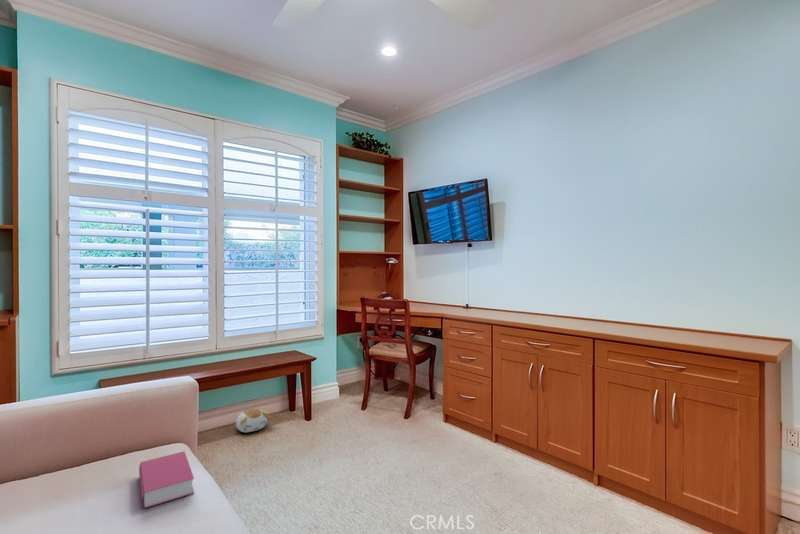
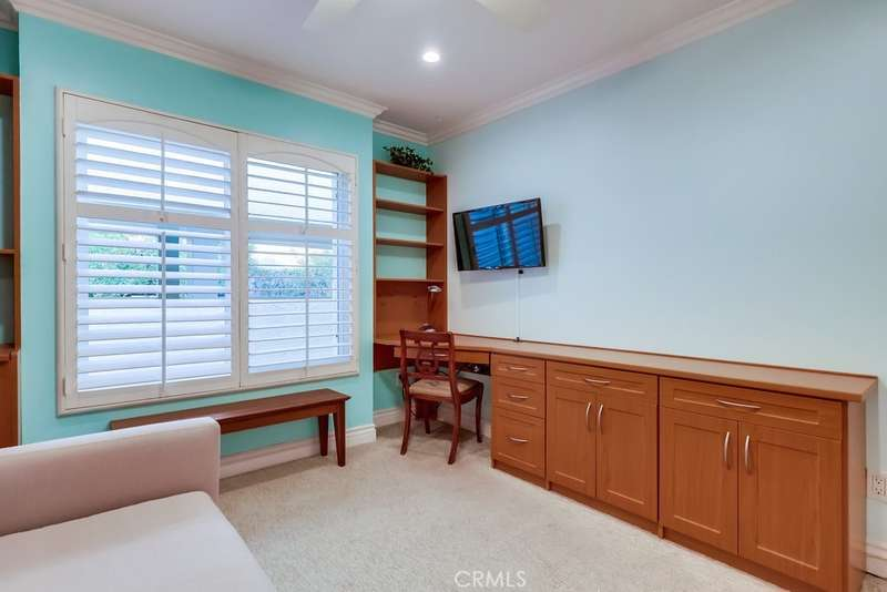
- book [138,450,195,510]
- plush toy [235,408,270,433]
